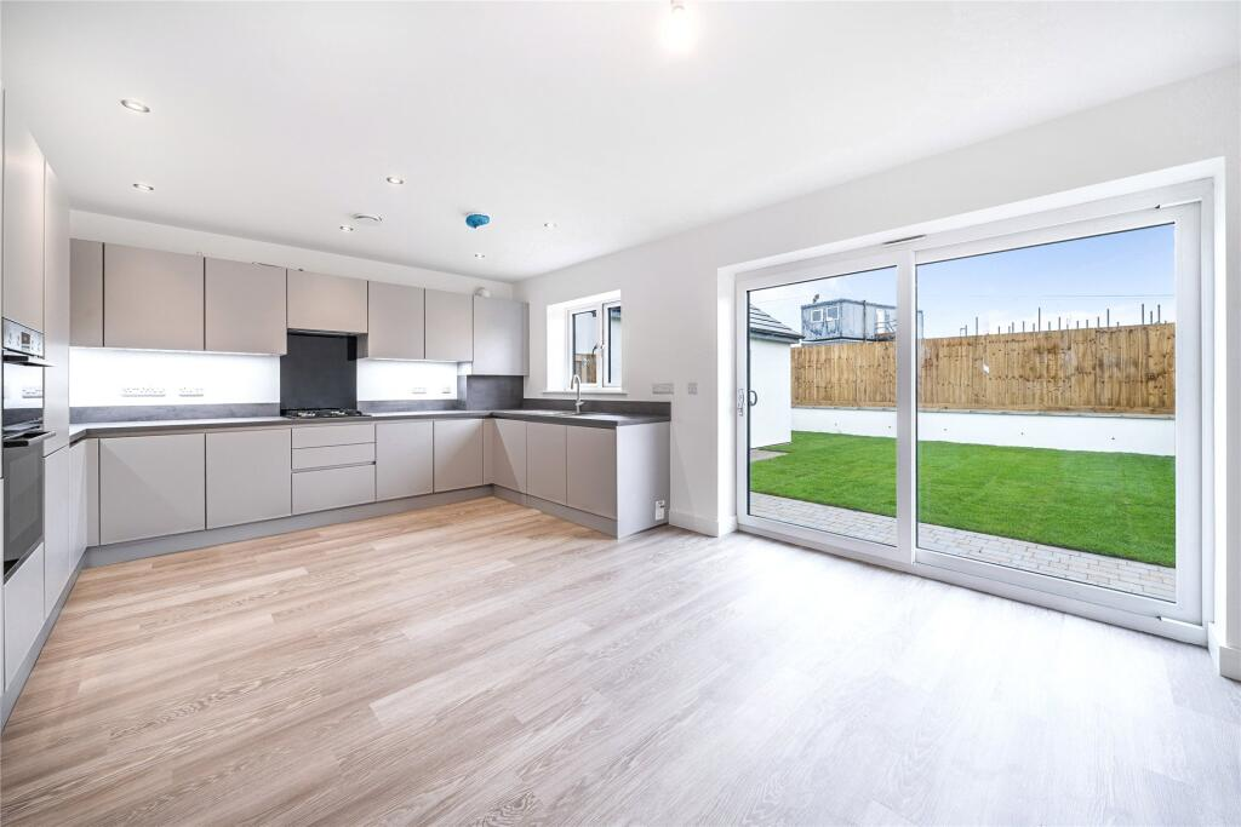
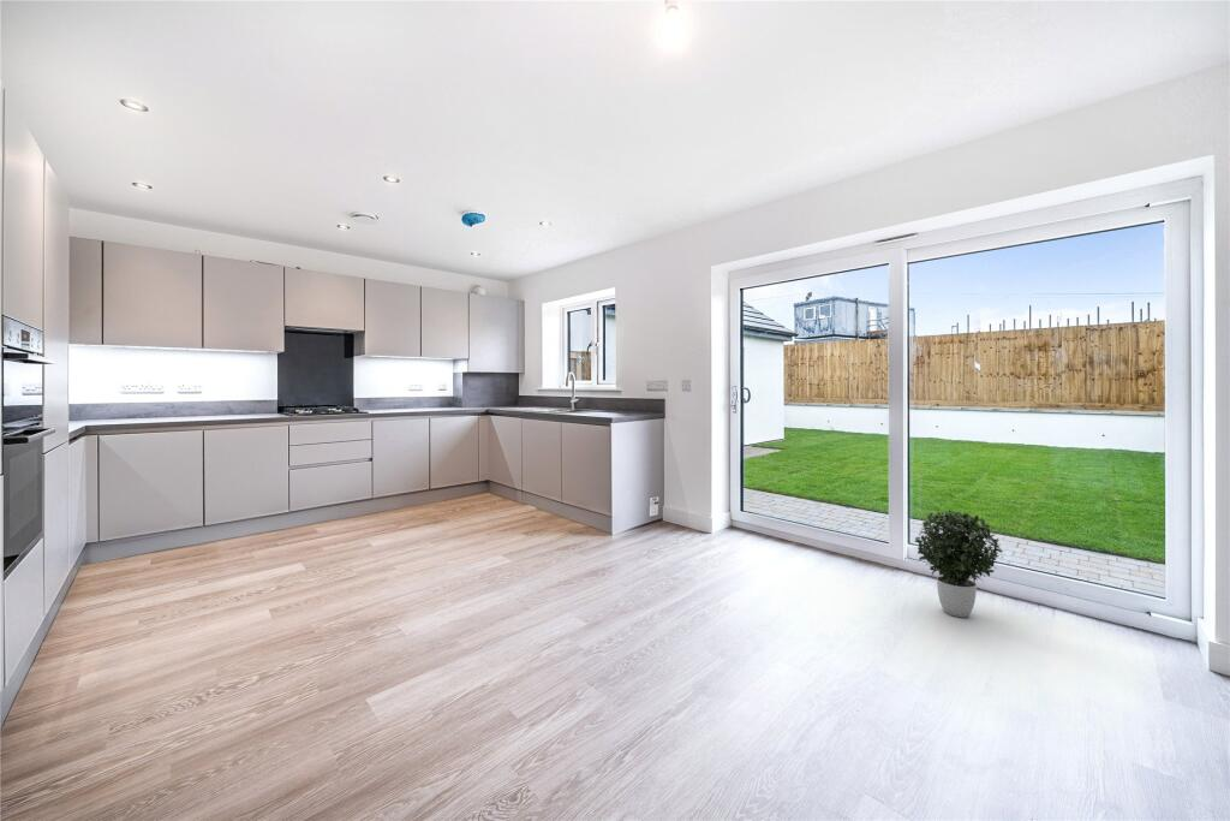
+ potted plant [914,508,1004,619]
